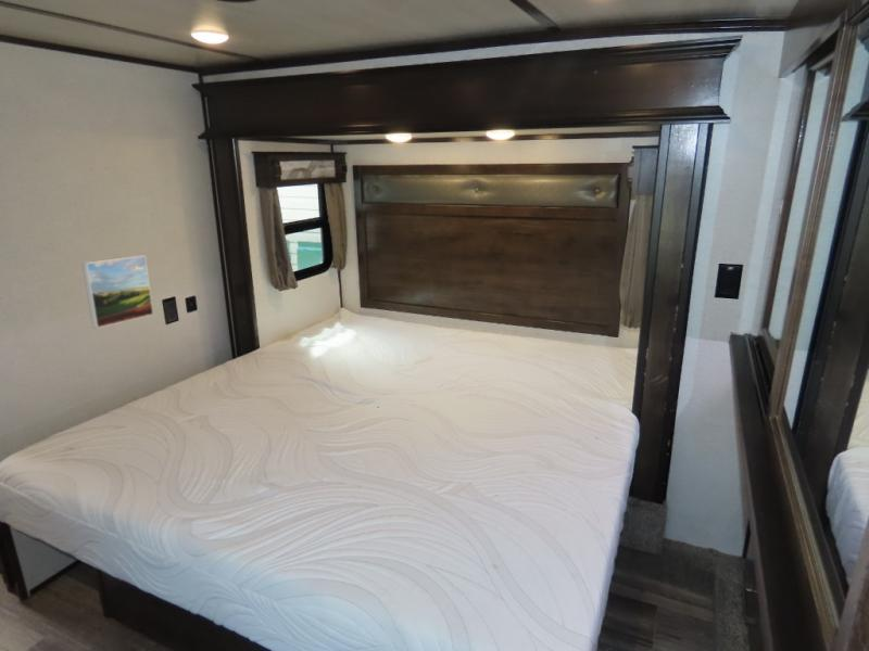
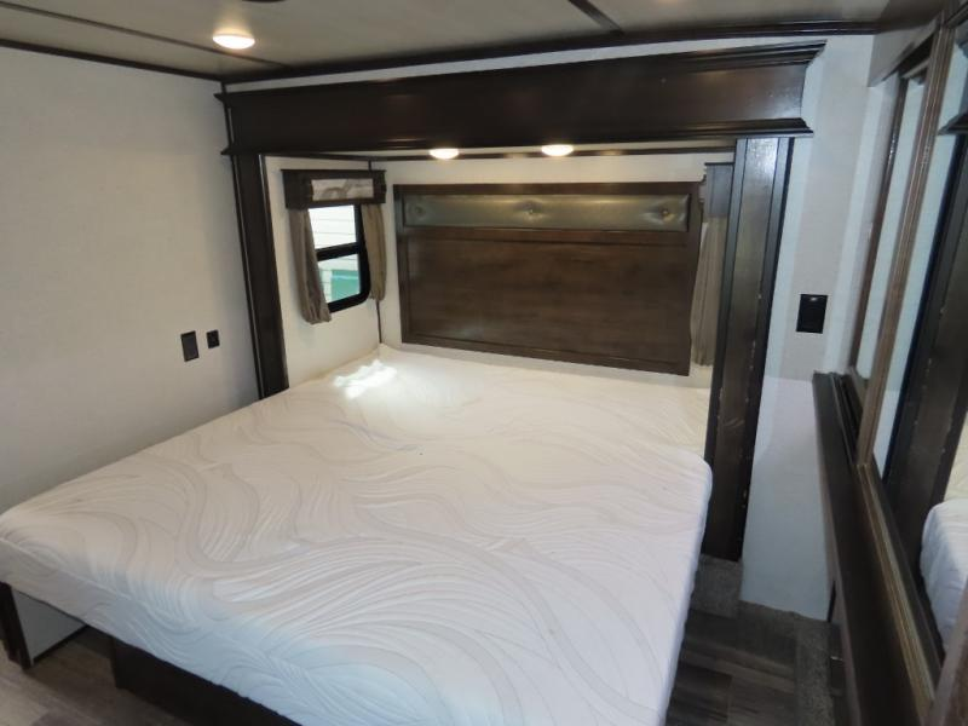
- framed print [80,255,154,330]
